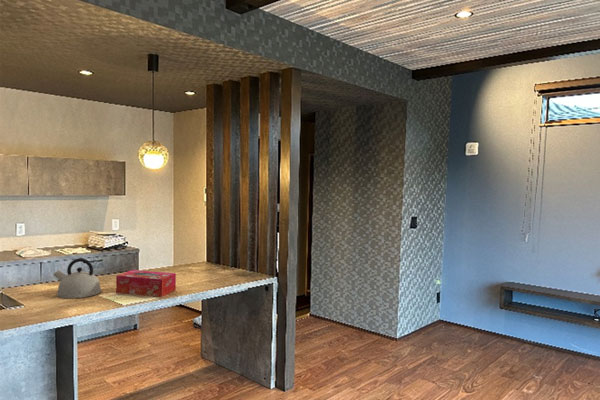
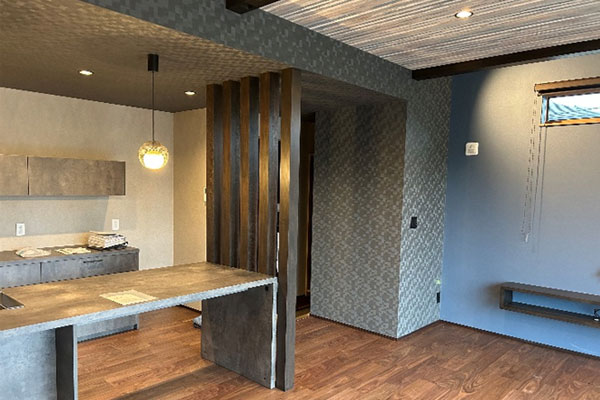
- kettle [52,257,103,299]
- tissue box [115,269,177,298]
